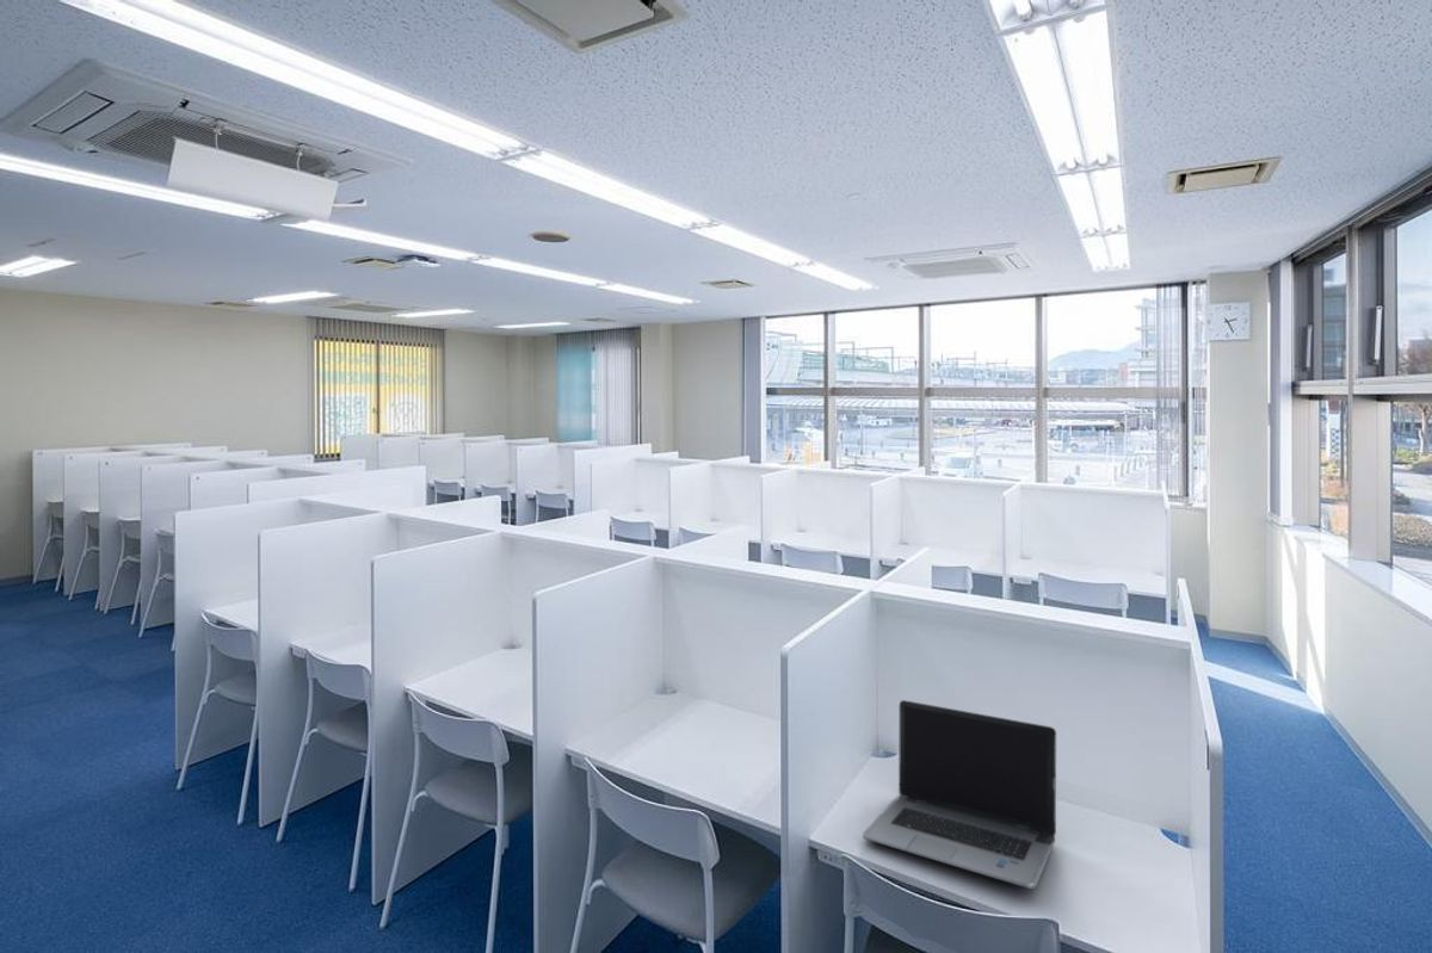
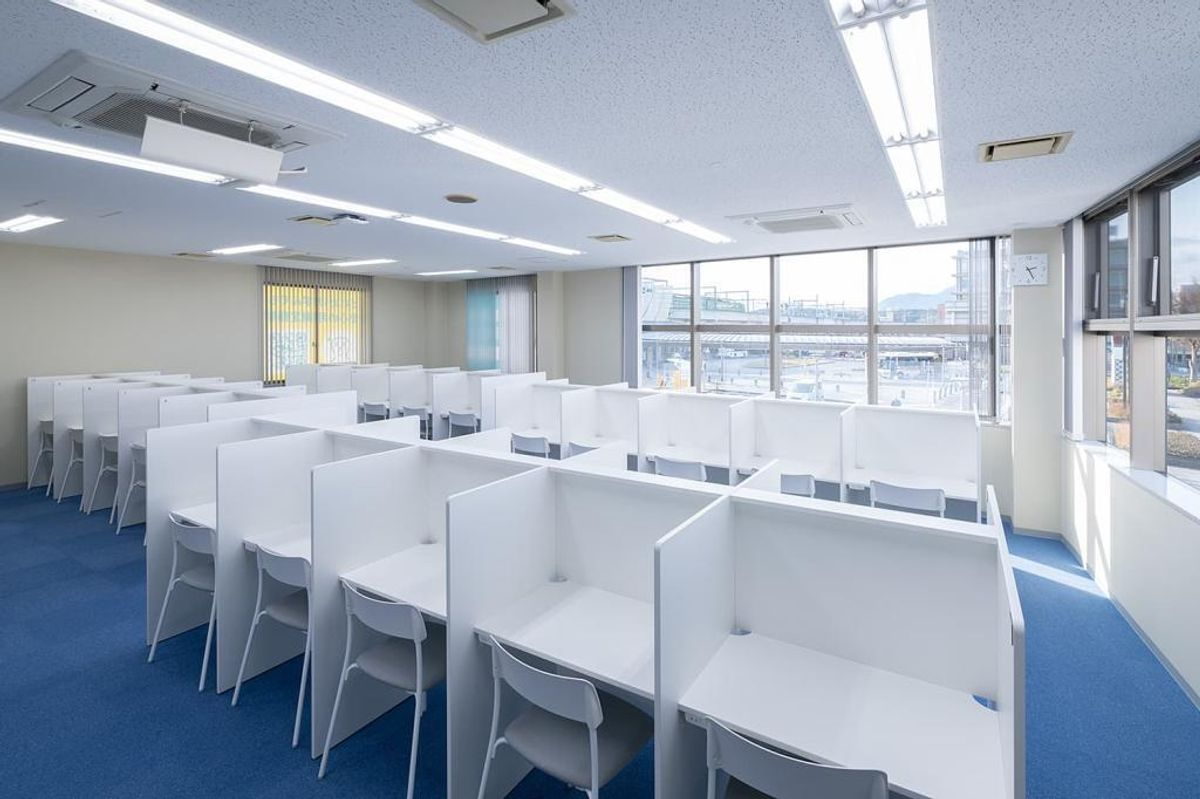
- laptop computer [862,699,1057,890]
